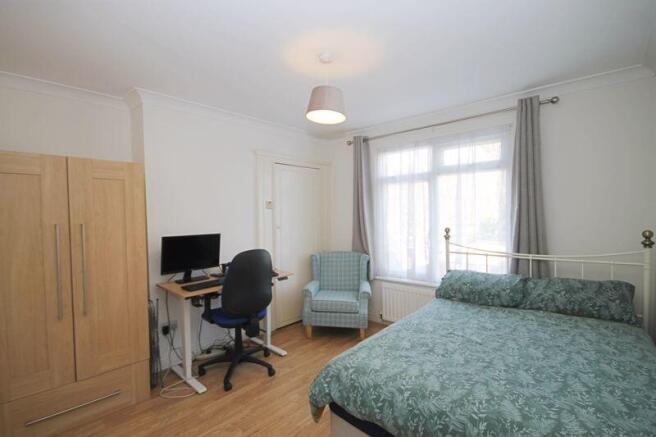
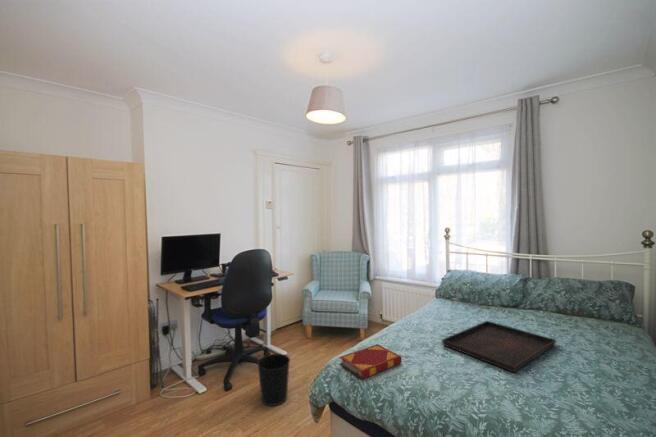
+ serving tray [441,320,557,373]
+ wastebasket [256,353,291,407]
+ hardback book [338,343,402,380]
